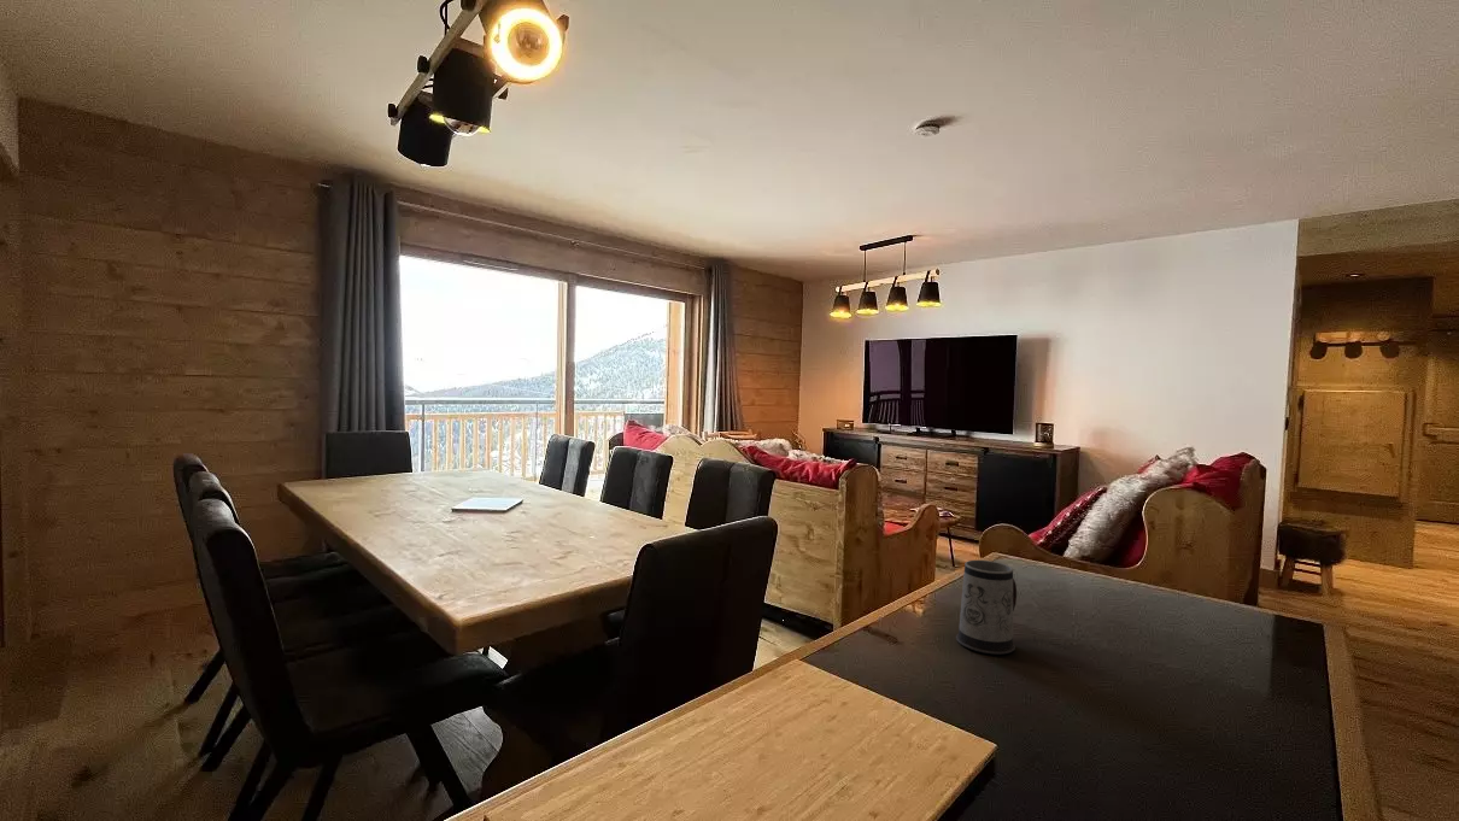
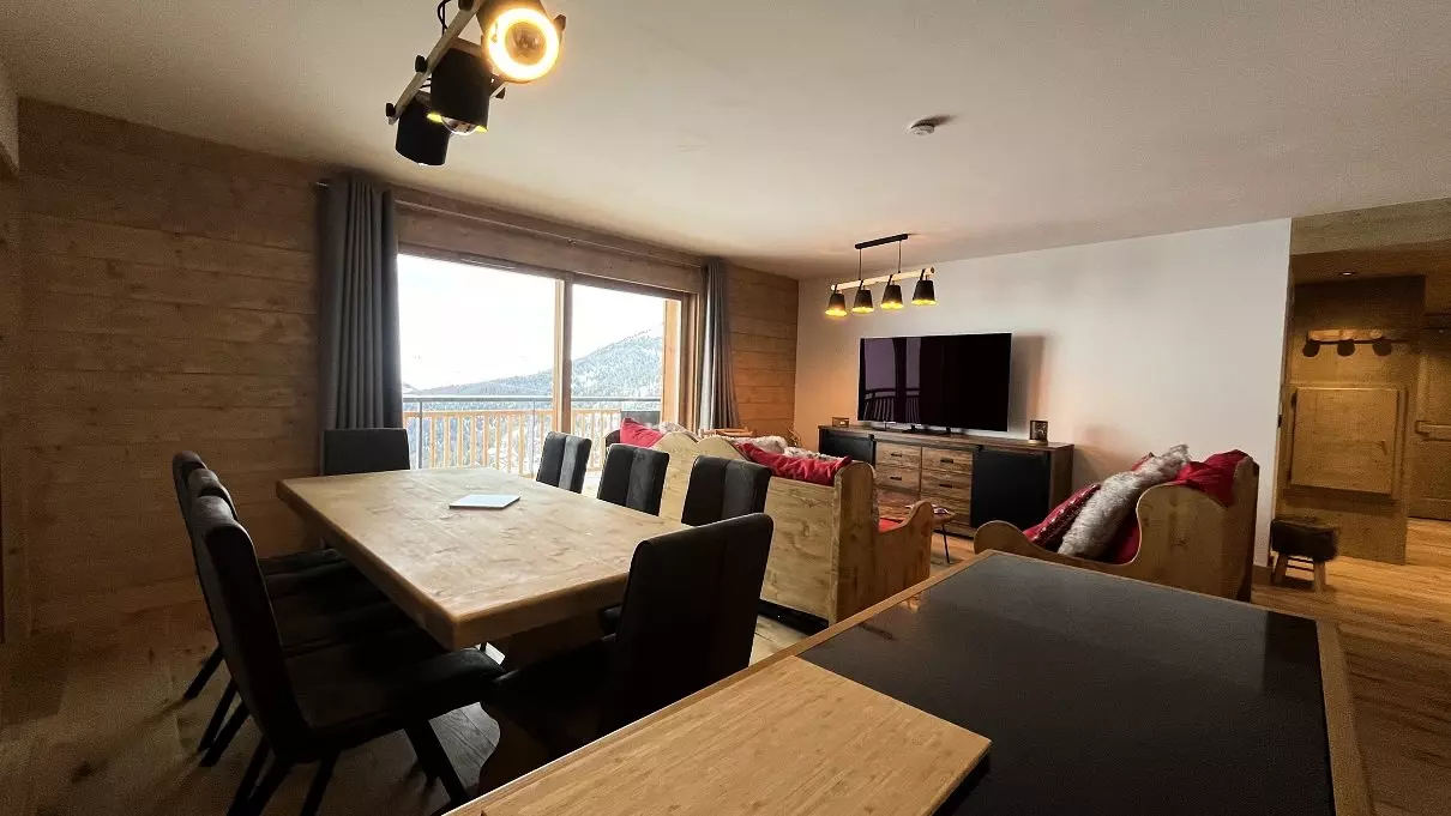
- mug [955,559,1018,656]
